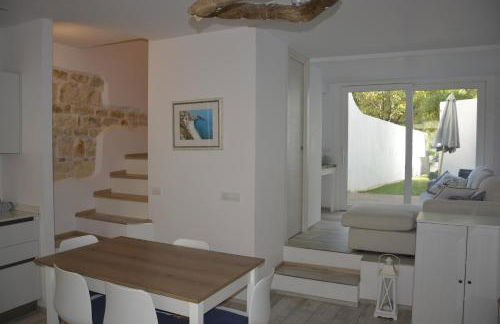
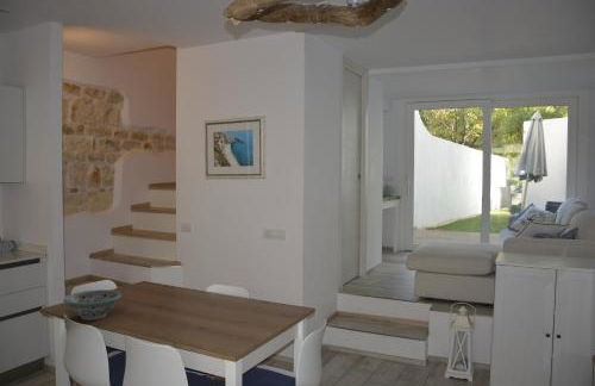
+ decorative bowl [62,288,123,322]
